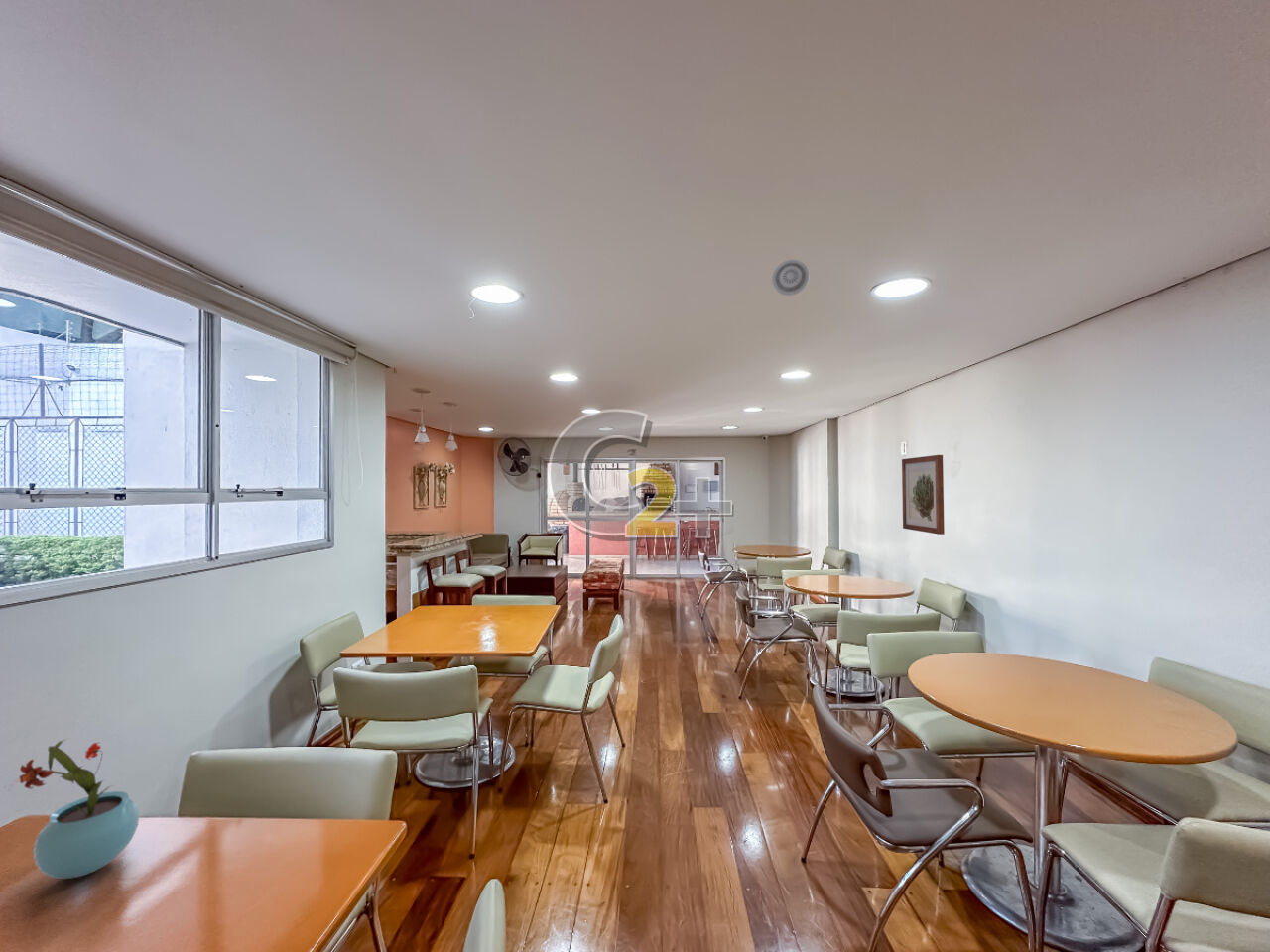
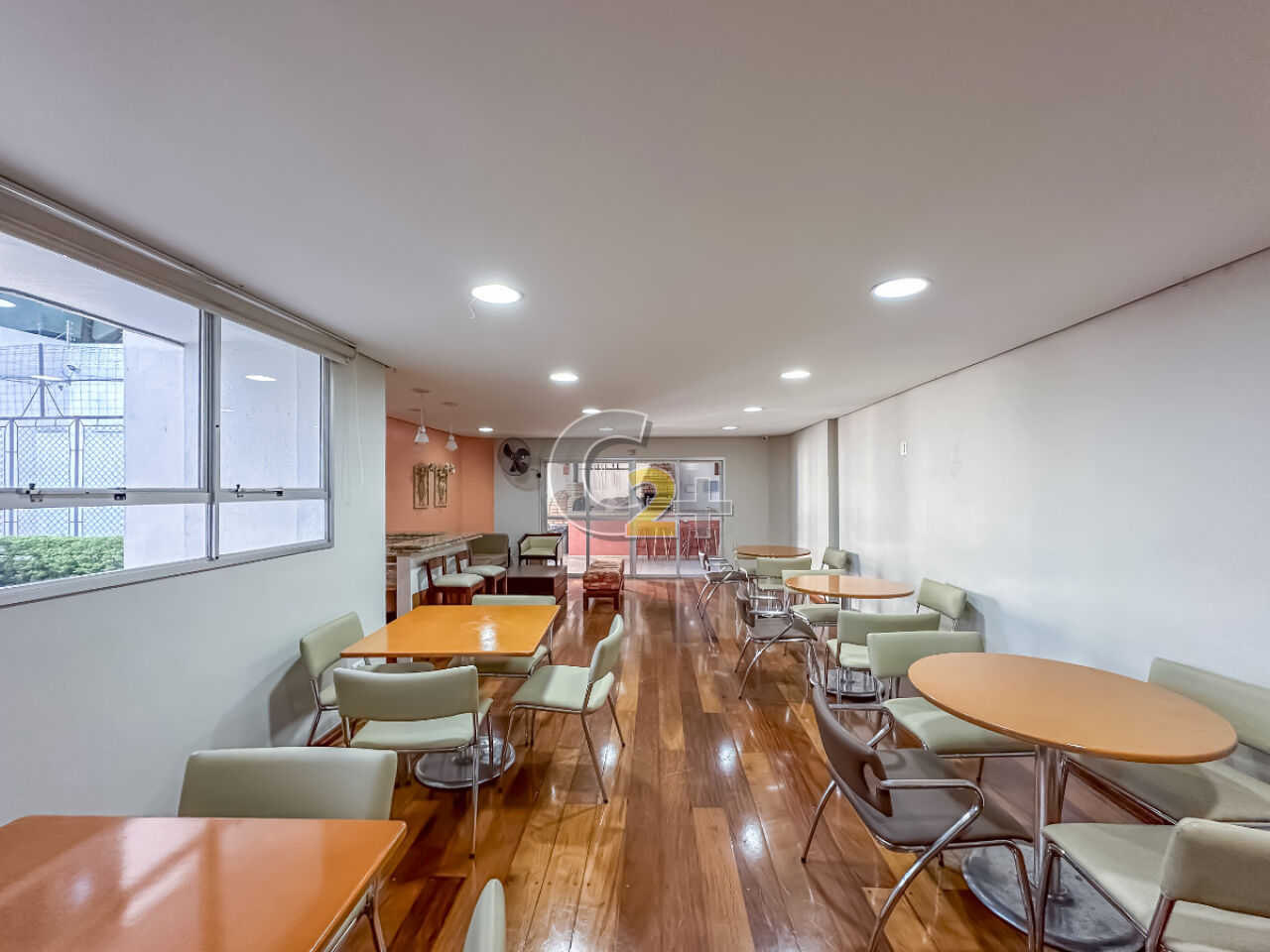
- smoke detector [771,259,811,297]
- potted flower [3,738,140,880]
- wall art [901,454,946,535]
